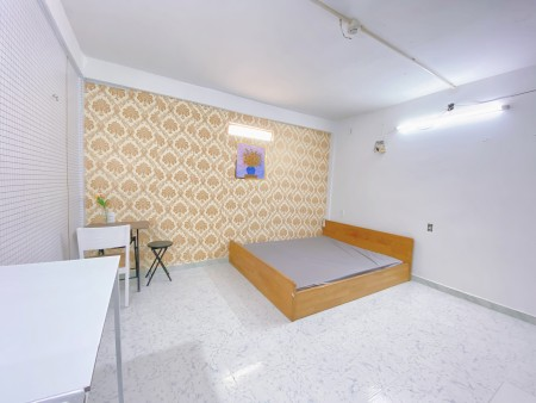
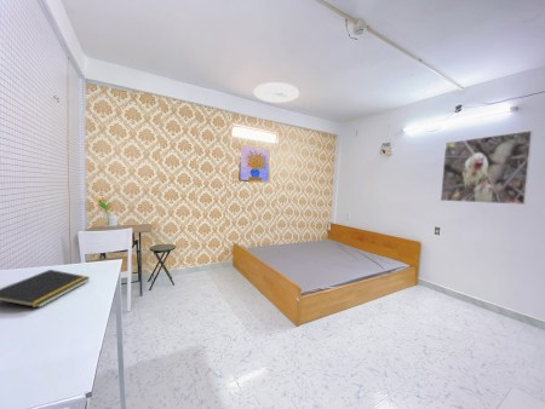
+ notepad [0,269,91,309]
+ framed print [440,129,534,206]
+ ceiling light [253,81,300,104]
